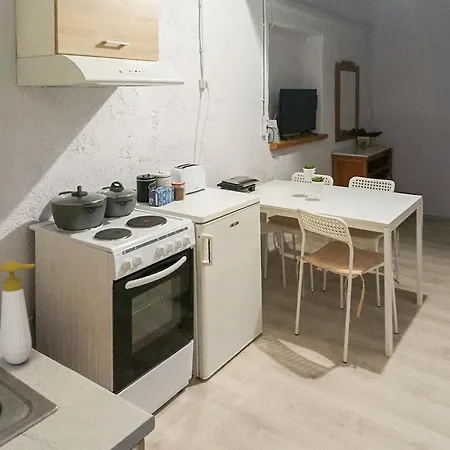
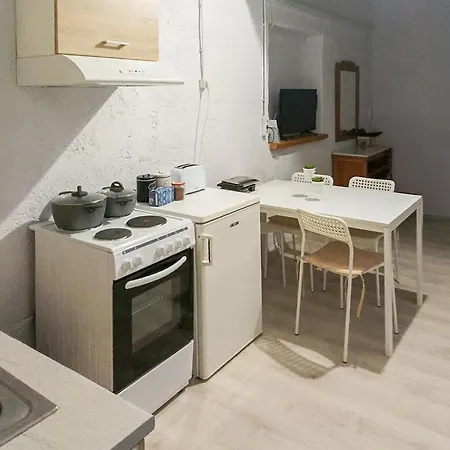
- soap bottle [0,260,36,365]
